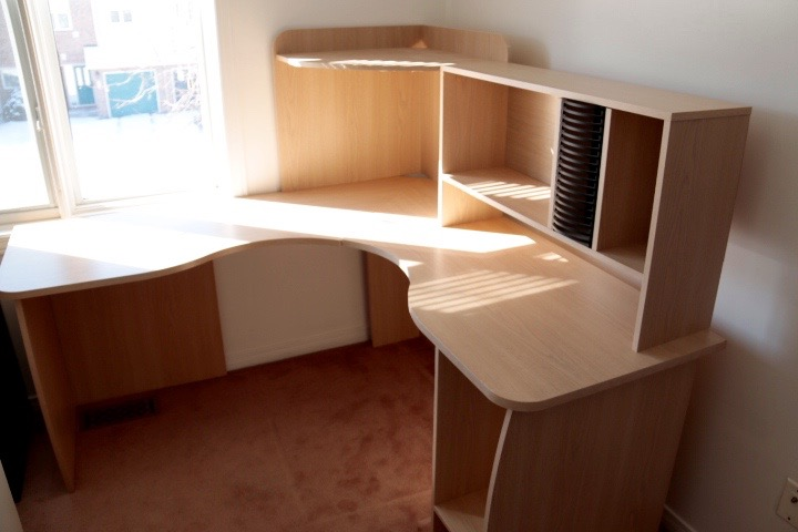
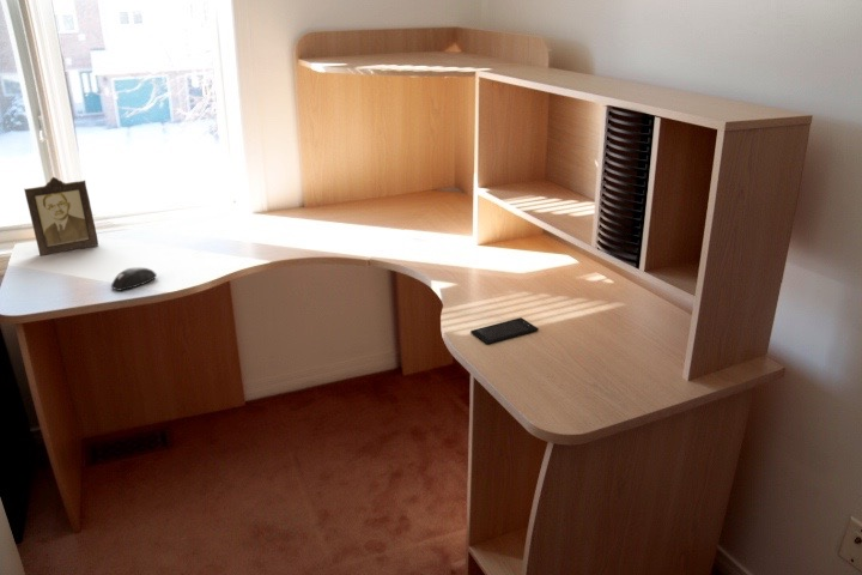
+ smartphone [469,316,540,345]
+ photo frame [23,176,99,256]
+ mouse [110,266,158,292]
